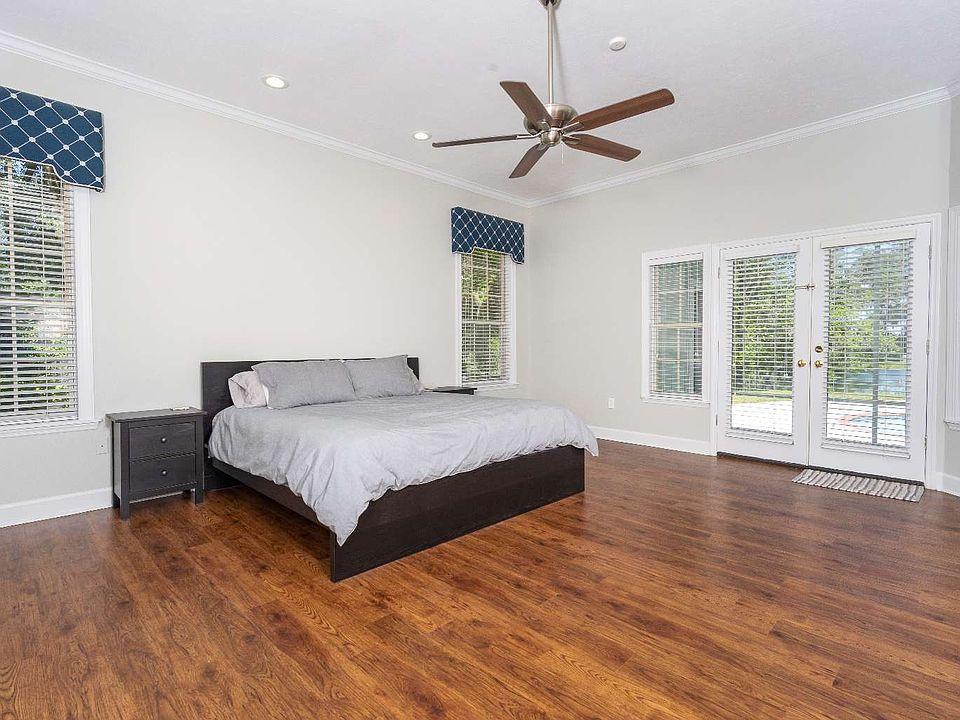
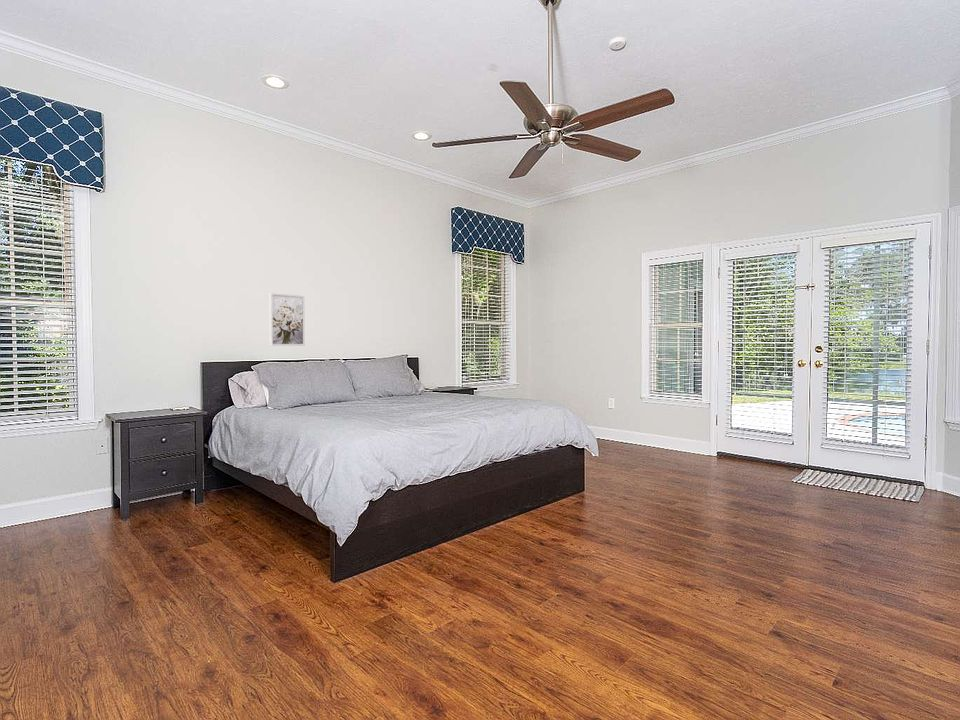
+ wall art [269,292,306,347]
